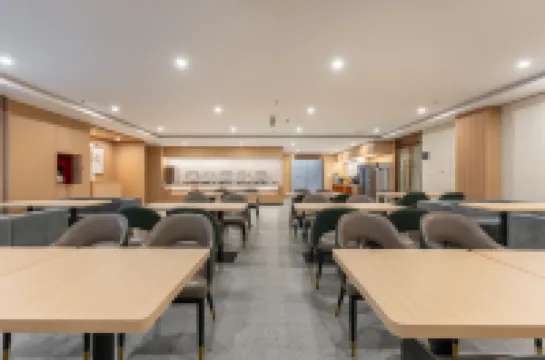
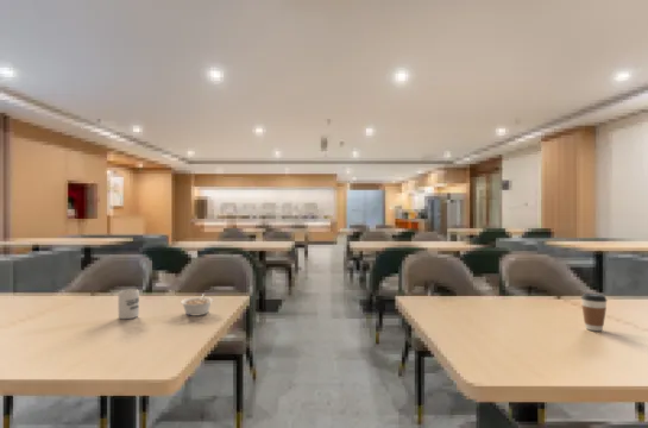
+ legume [180,292,214,316]
+ cup [118,288,140,320]
+ coffee cup [580,292,608,332]
